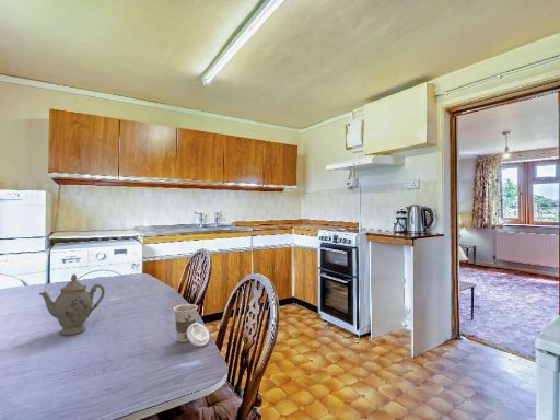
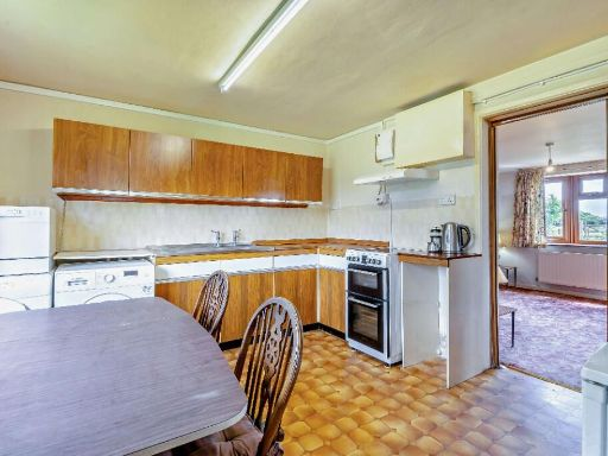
- cup [173,303,210,347]
- chinaware [37,273,106,336]
